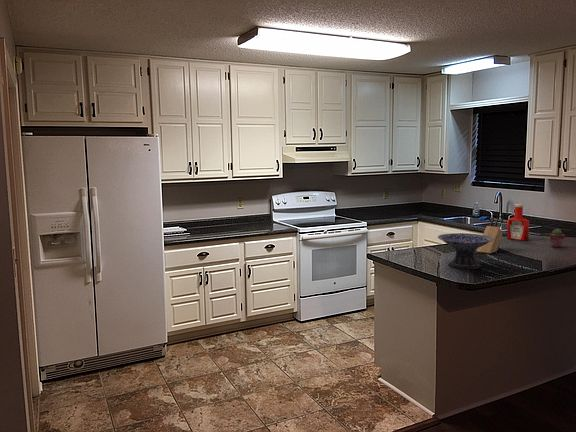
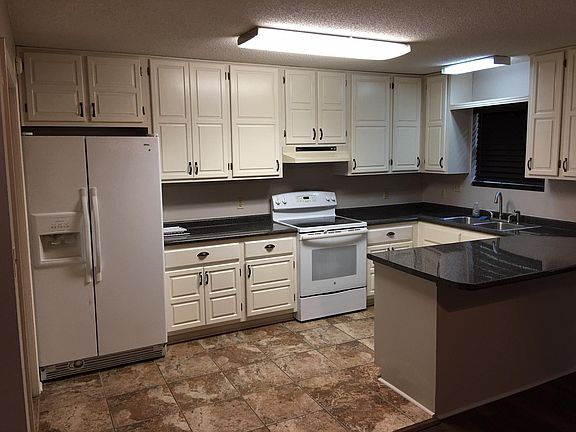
- decorative bowl [437,232,494,270]
- potted succulent [548,228,566,248]
- soap bottle [506,203,530,241]
- knife block [476,217,504,255]
